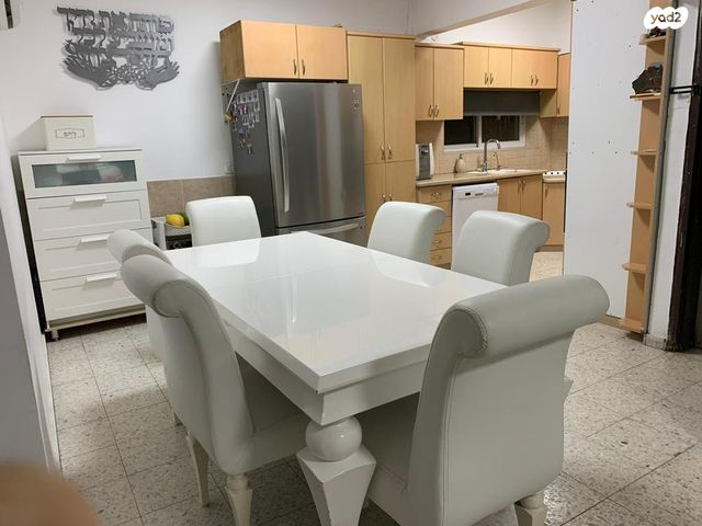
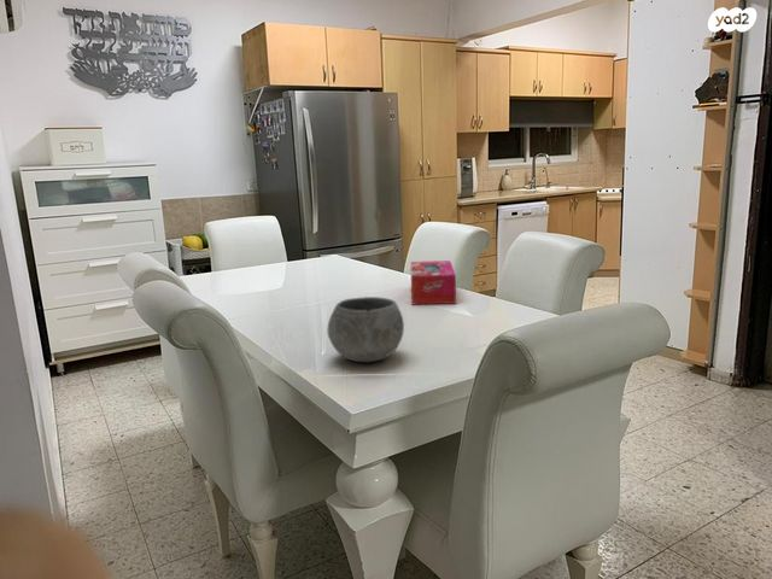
+ bowl [327,296,405,363]
+ tissue box [410,259,457,306]
